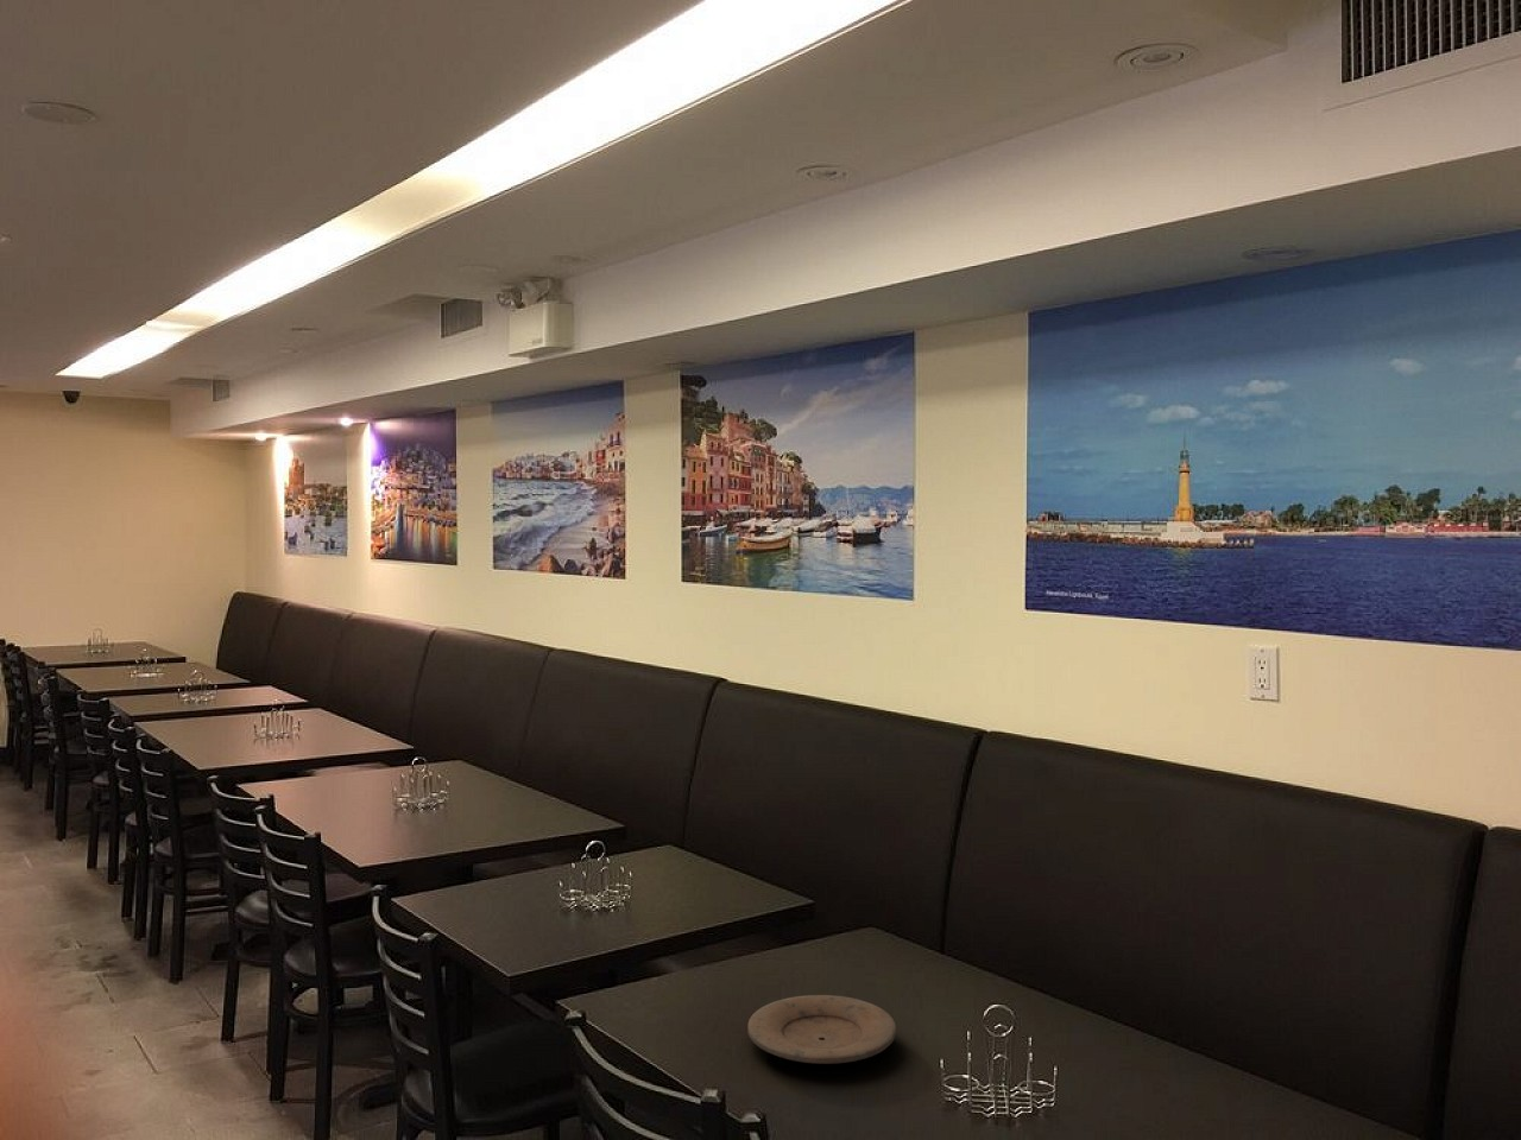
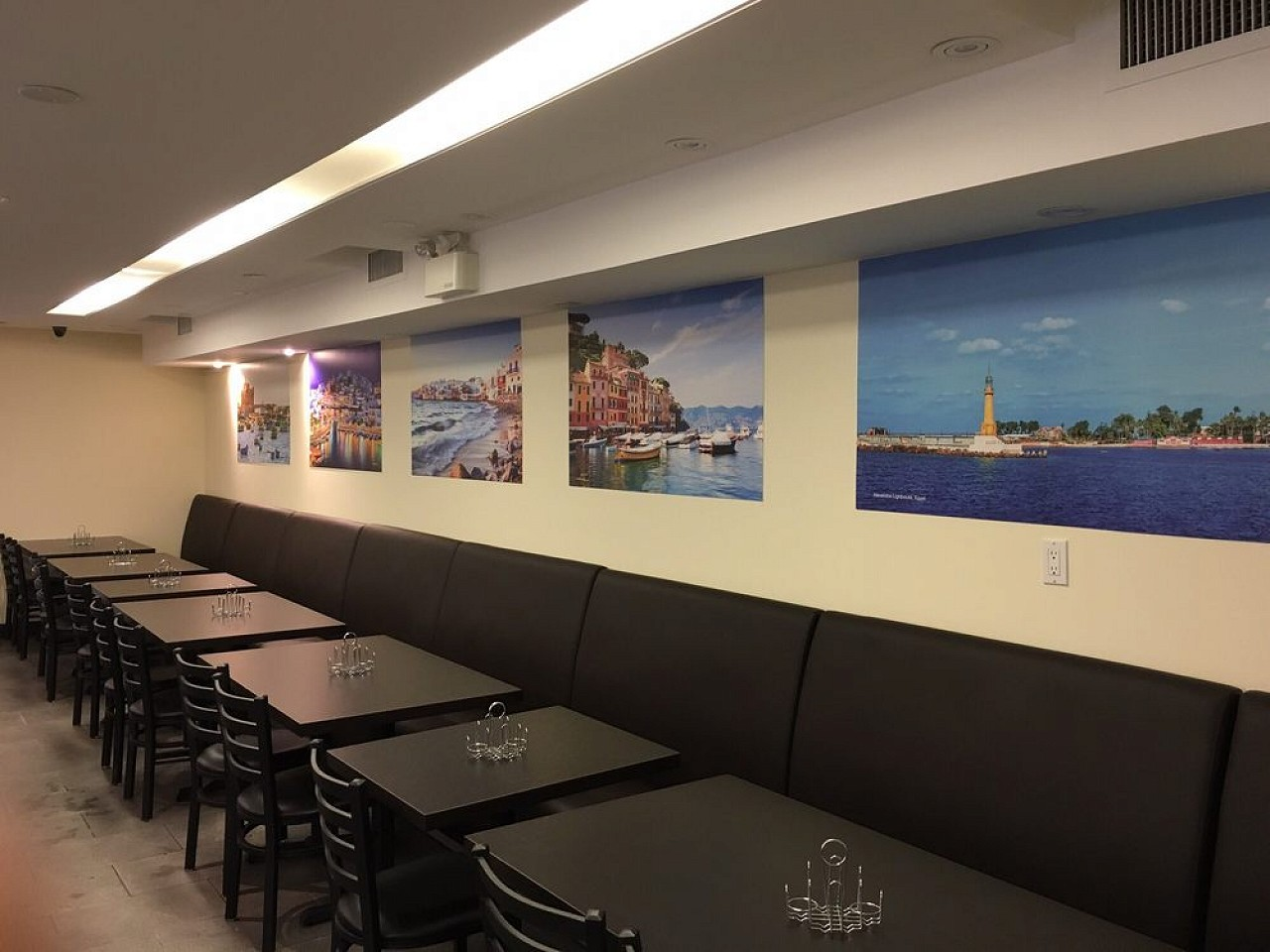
- plate [746,994,897,1066]
